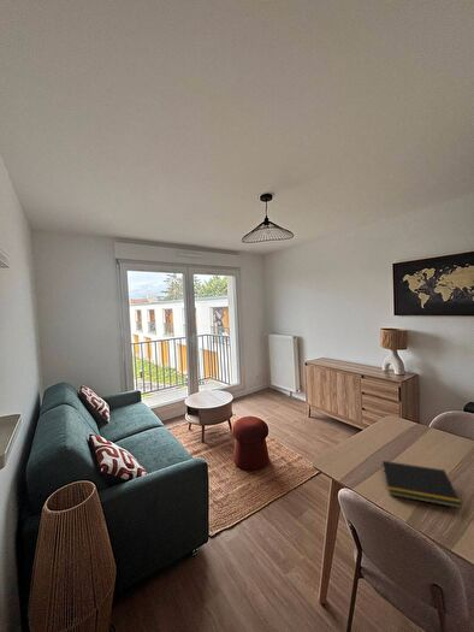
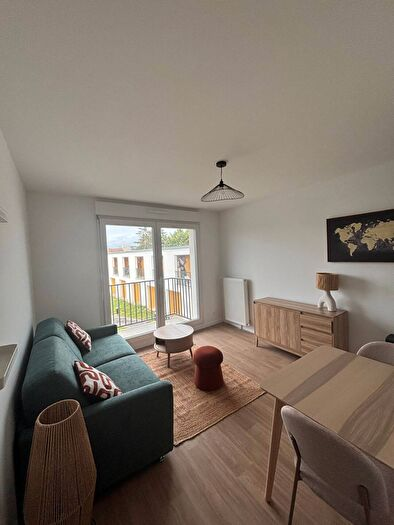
- notepad [380,460,463,509]
